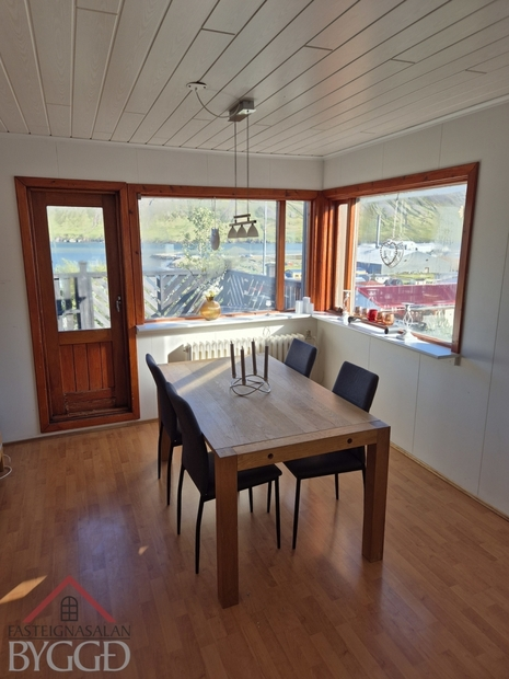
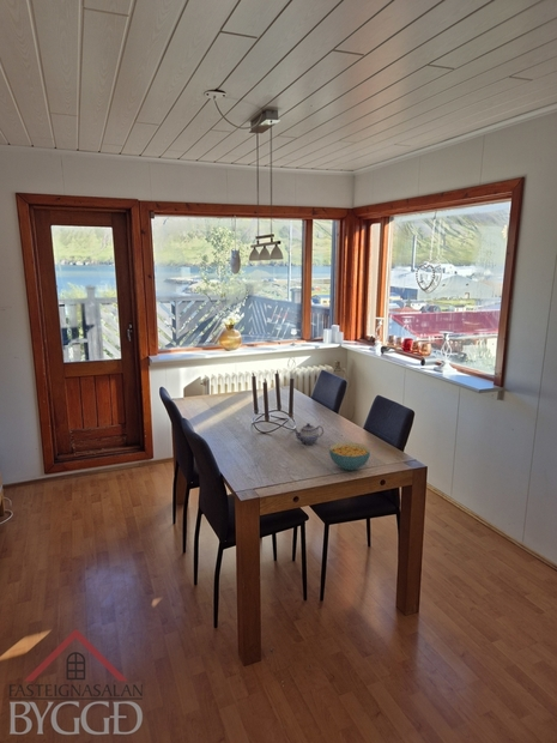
+ teapot [293,422,325,446]
+ cereal bowl [328,441,371,472]
